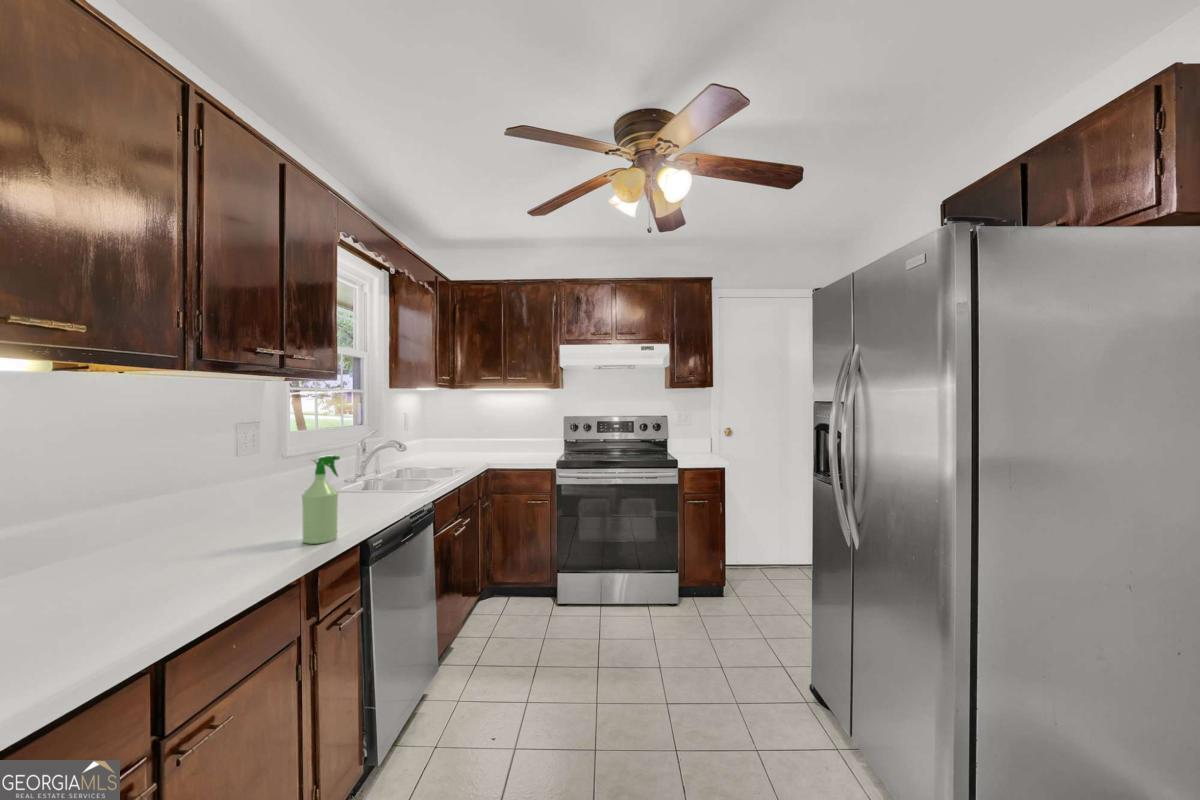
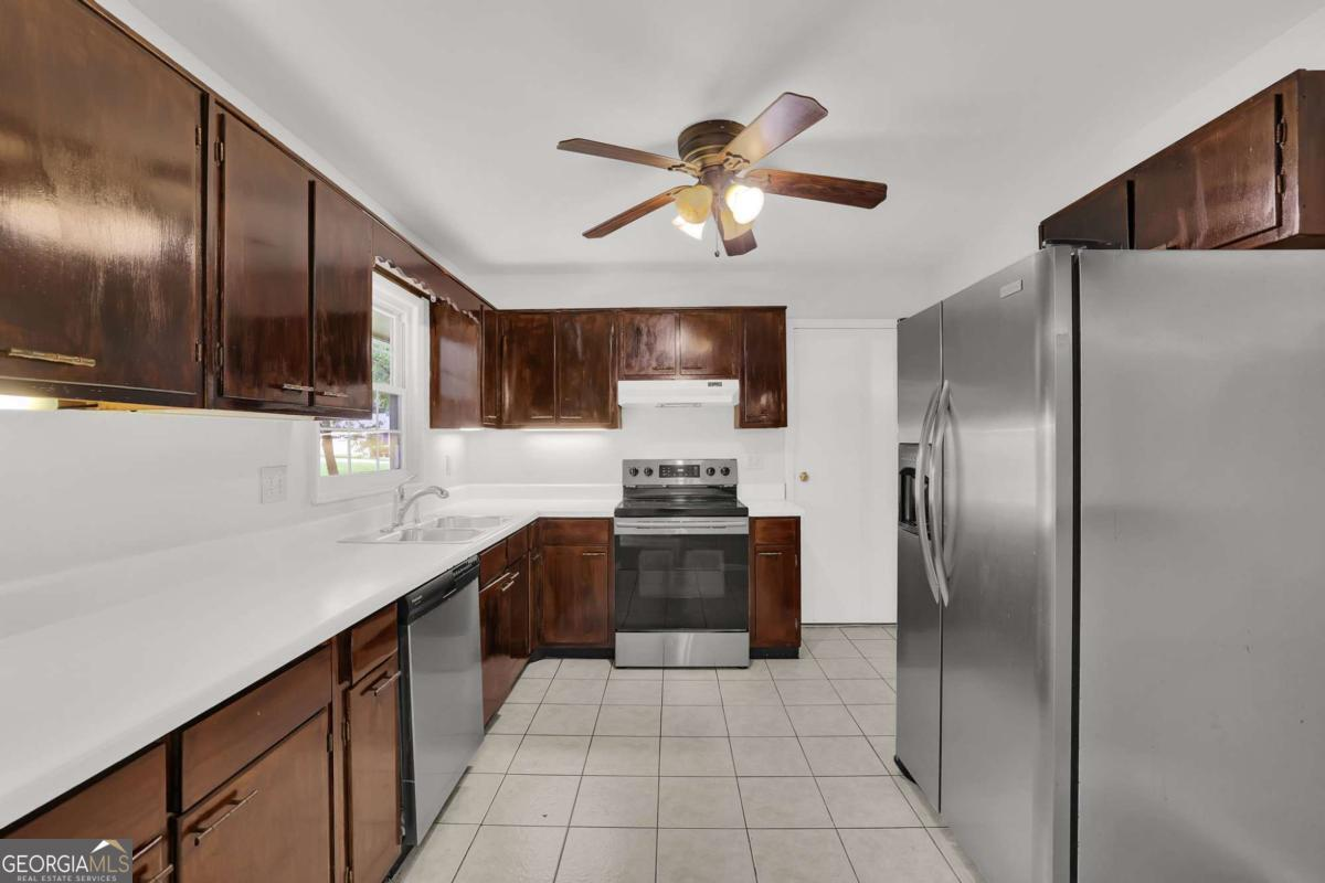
- spray bottle [301,454,341,545]
